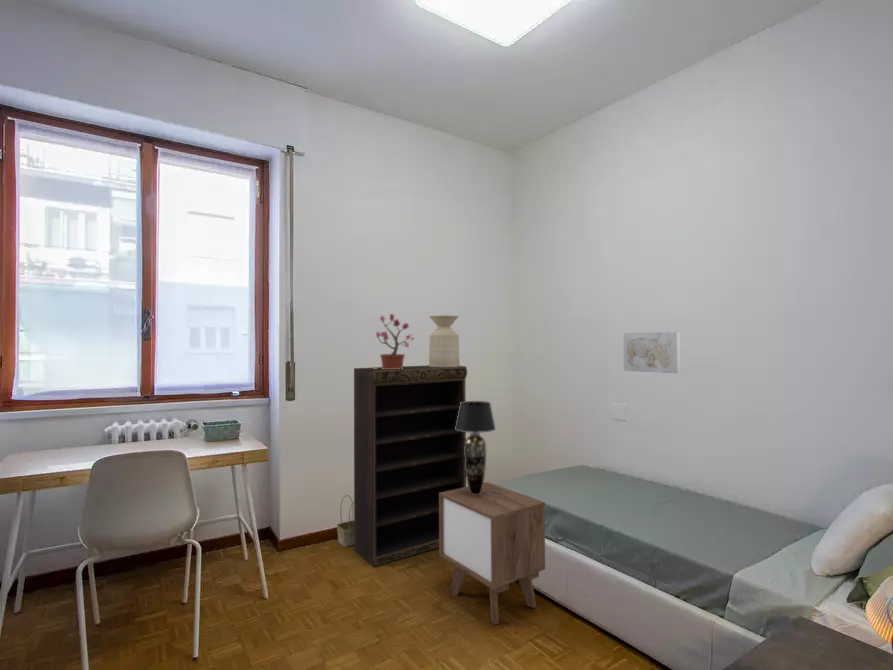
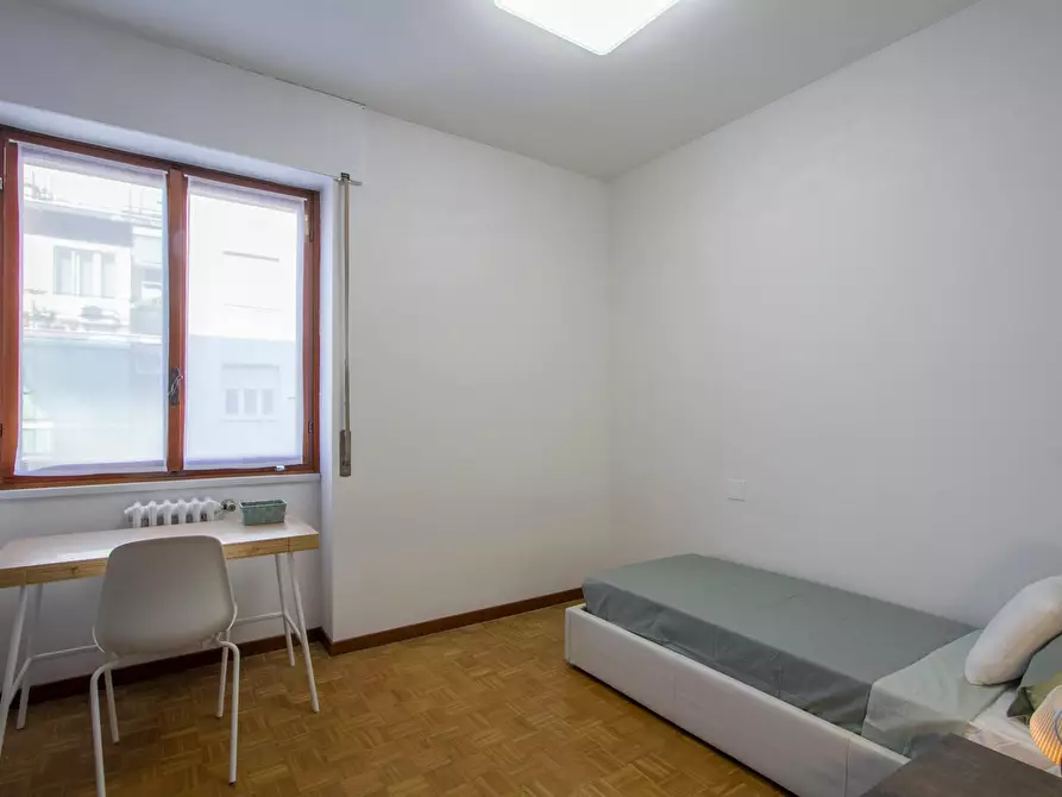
- basket [336,494,354,548]
- bookshelf [353,364,468,568]
- potted plant [373,313,416,369]
- wall art [622,331,682,374]
- nightstand [438,481,546,625]
- side table [428,315,461,367]
- table lamp [455,400,497,495]
